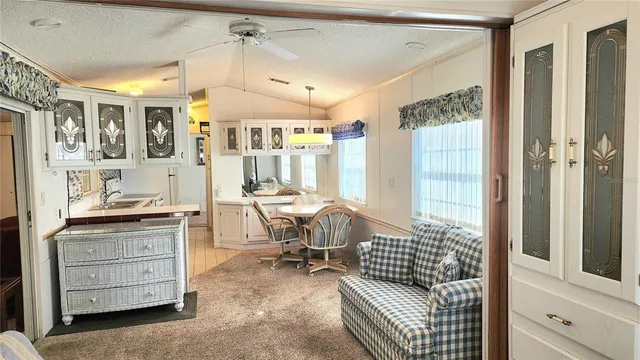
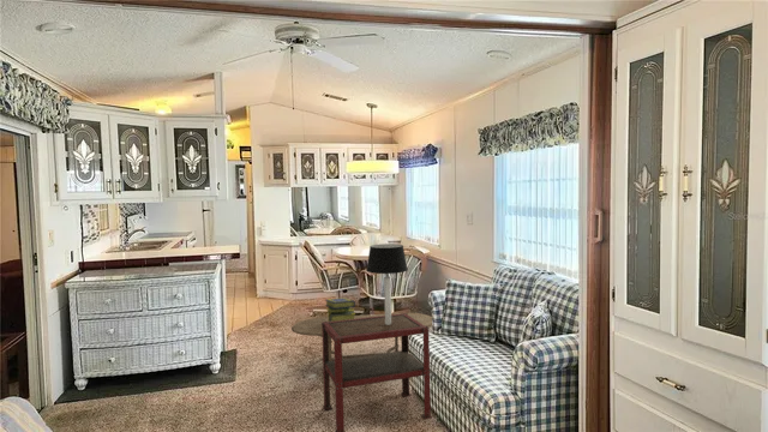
+ table lamp [365,242,409,325]
+ coffee table [290,312,433,361]
+ stack of books [324,296,356,322]
+ side table [322,312,433,432]
